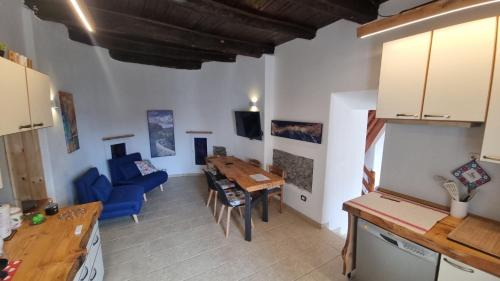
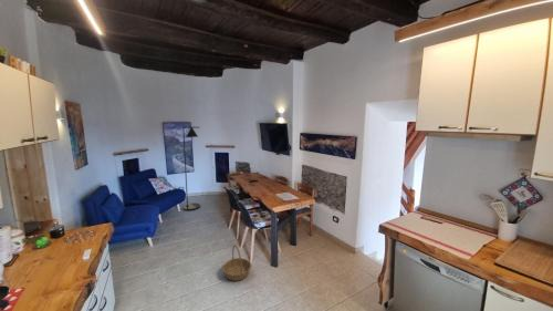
+ basket [221,245,252,282]
+ floor lamp [181,126,201,211]
